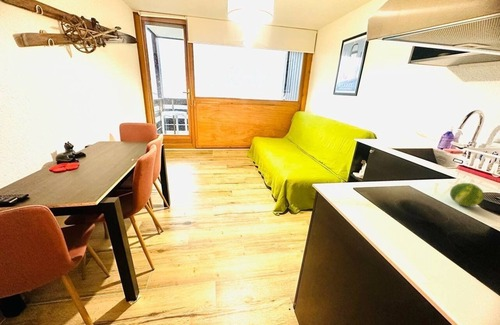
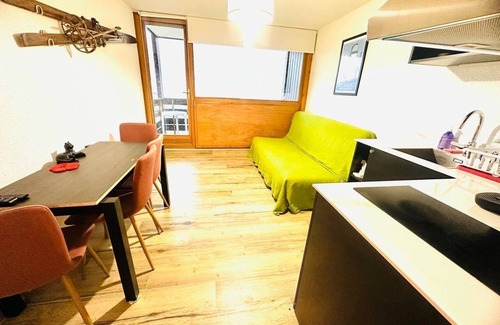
- fruit [449,182,485,207]
